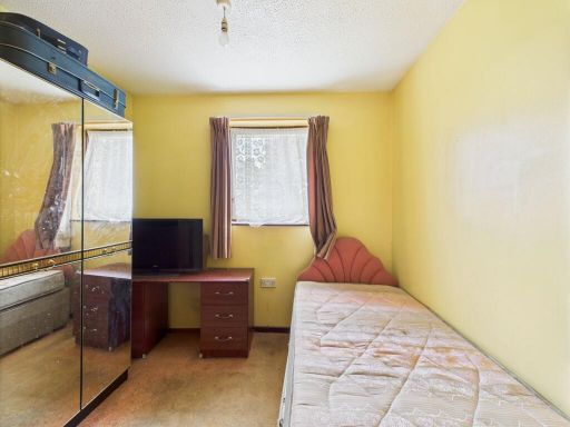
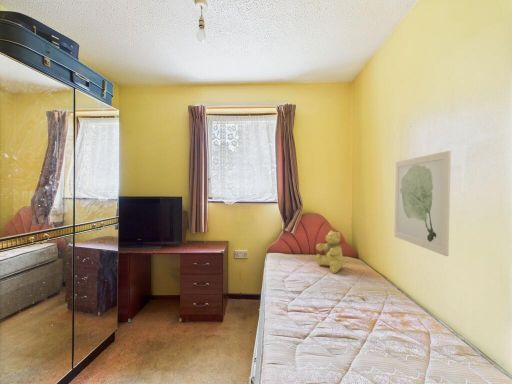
+ teddy bear [315,229,345,274]
+ wall art [394,150,452,257]
